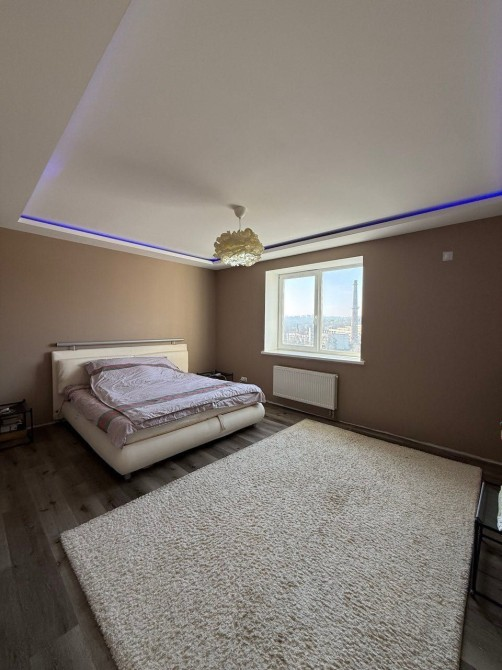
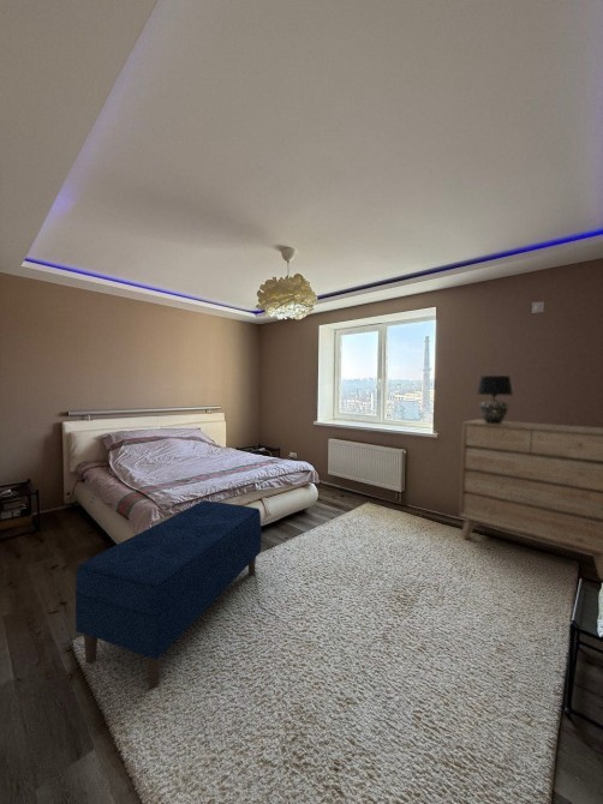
+ bench [74,499,262,689]
+ dresser [458,419,603,581]
+ table lamp [476,374,514,424]
